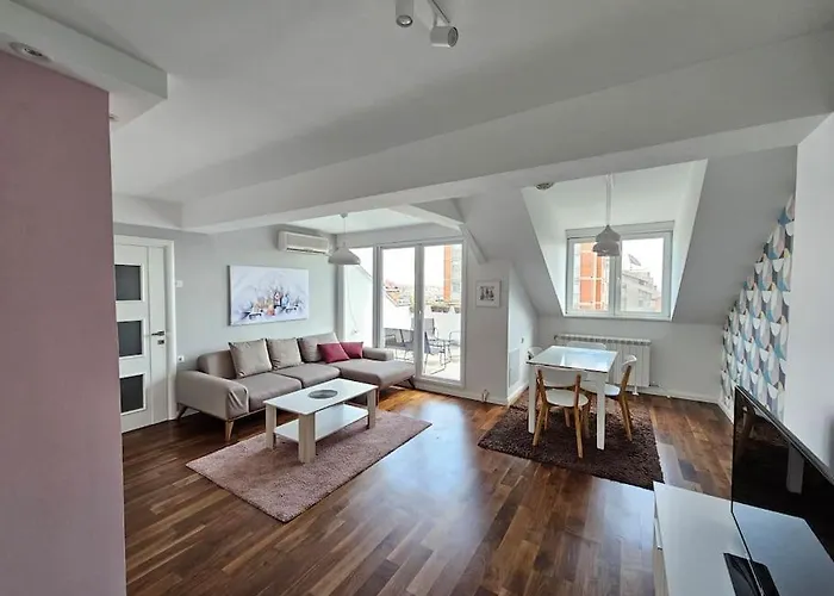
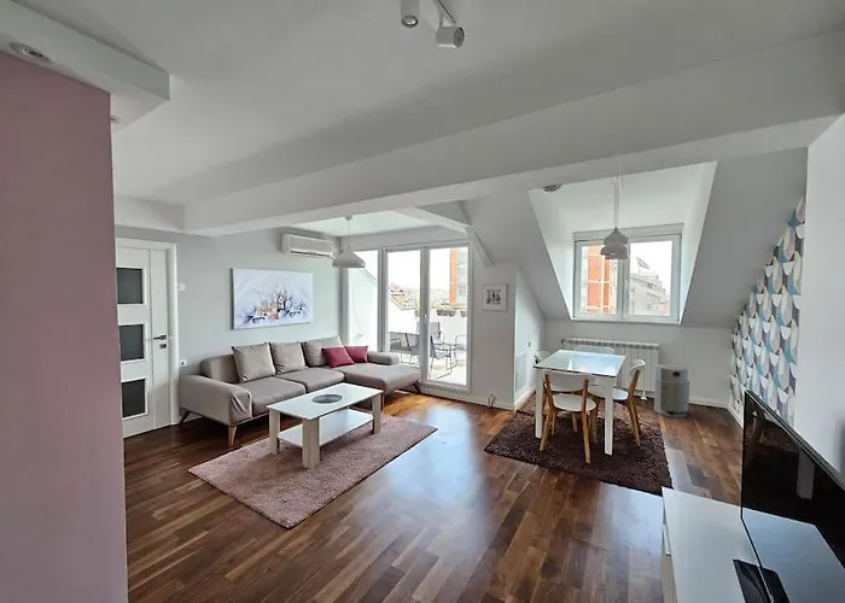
+ air purifier [653,363,690,418]
